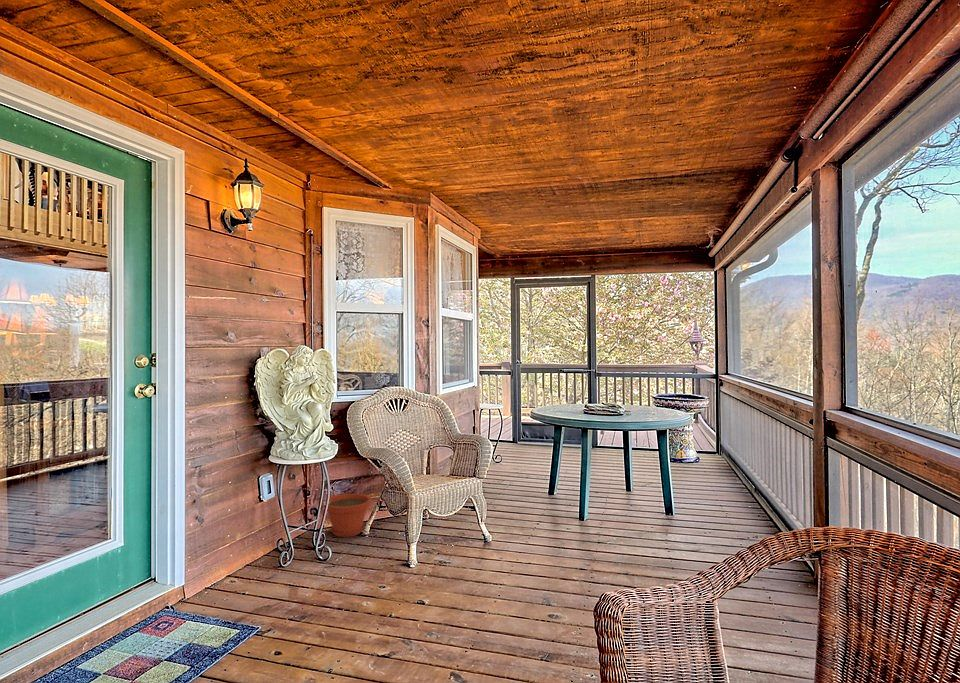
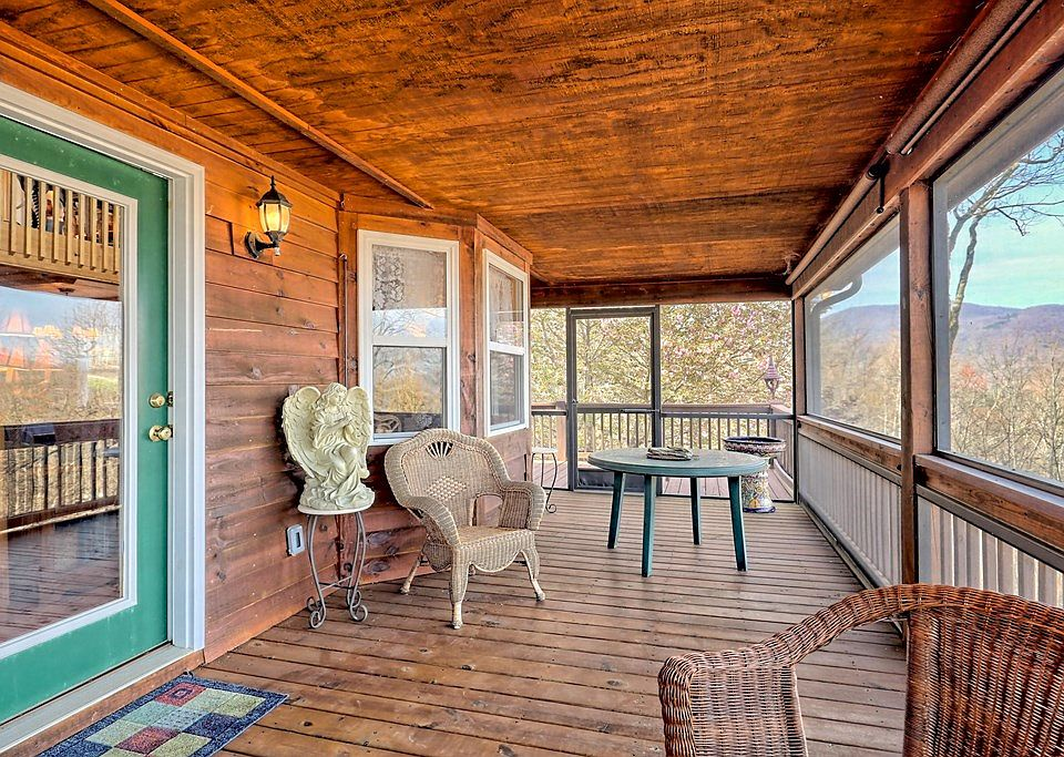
- plant pot [326,493,373,538]
